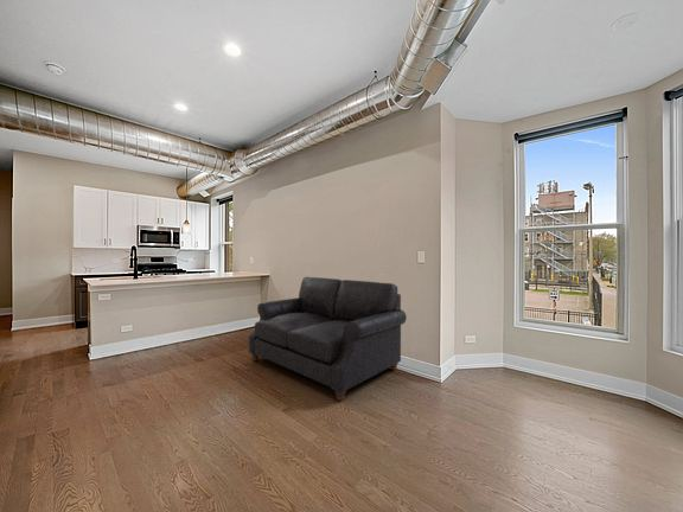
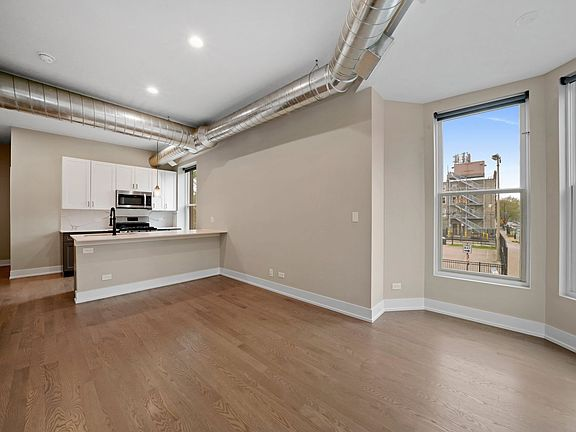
- sofa [248,276,408,402]
